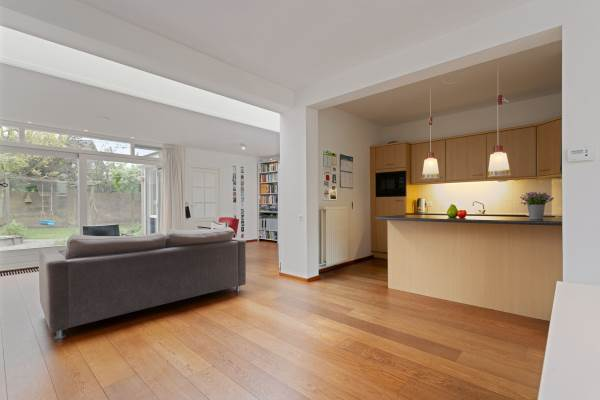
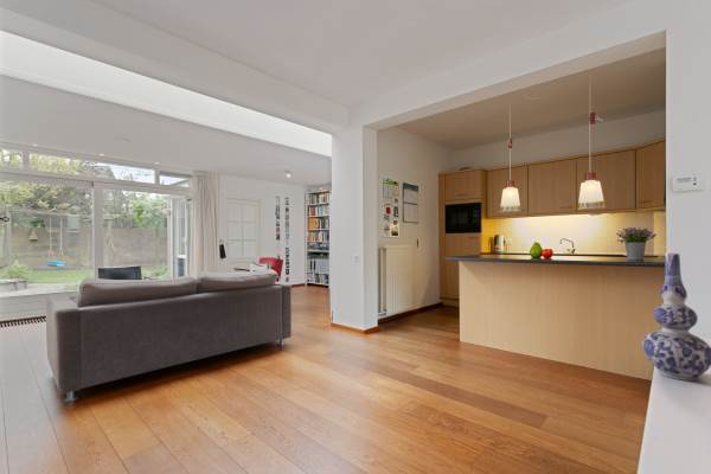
+ vase [641,251,711,382]
